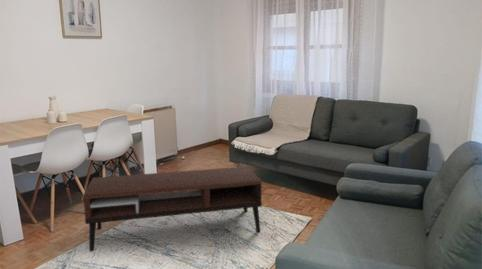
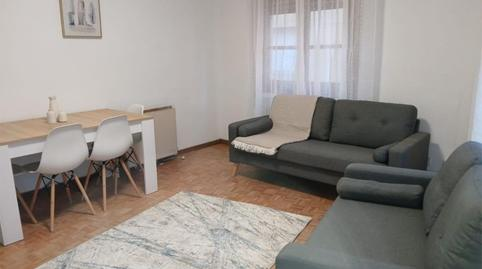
- coffee table [82,166,263,252]
